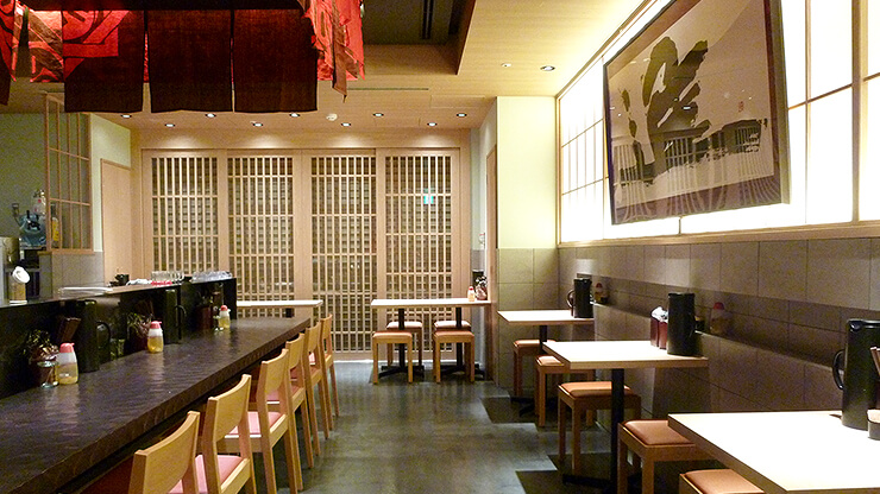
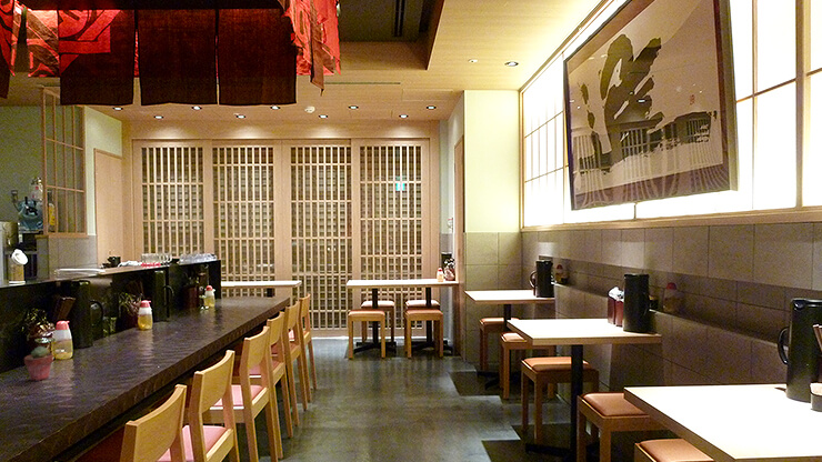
+ potted succulent [22,345,54,382]
